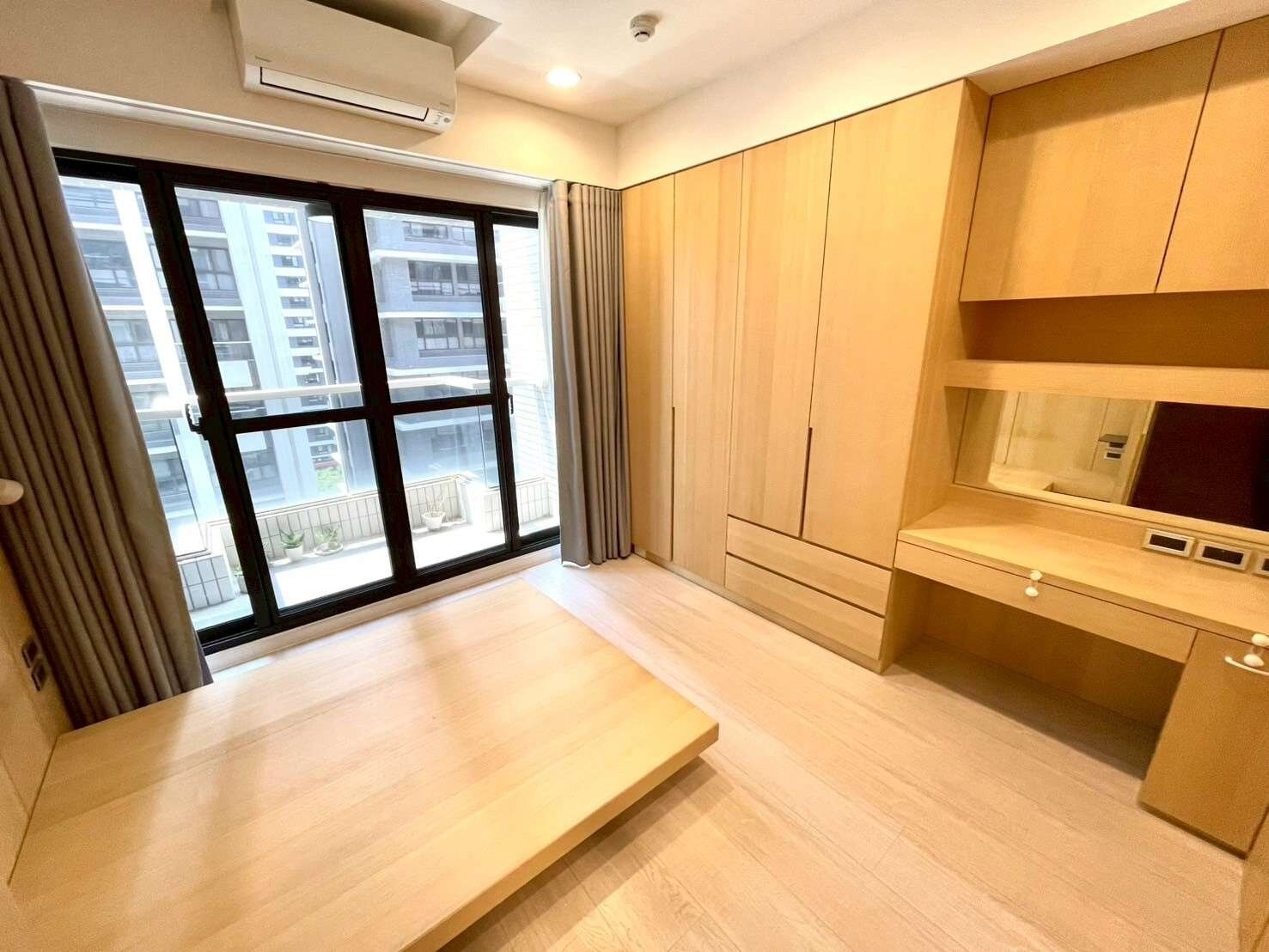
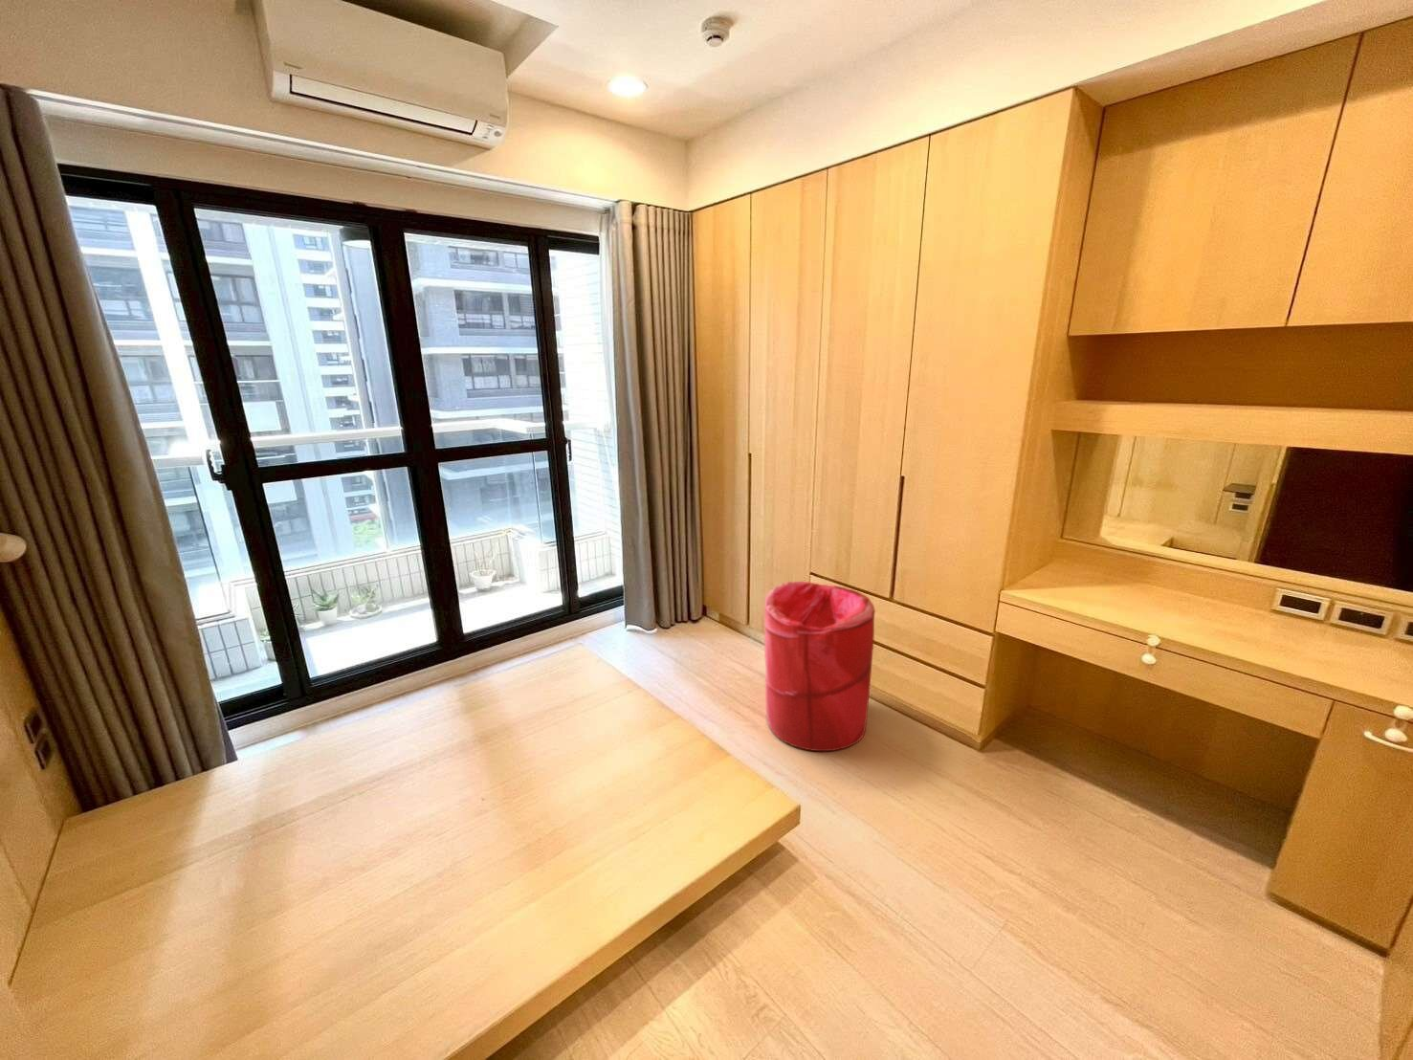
+ laundry hamper [764,581,876,752]
